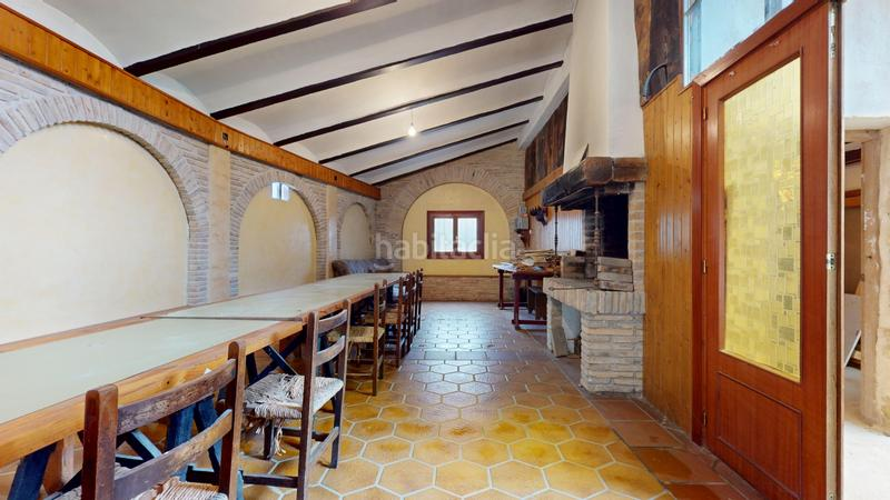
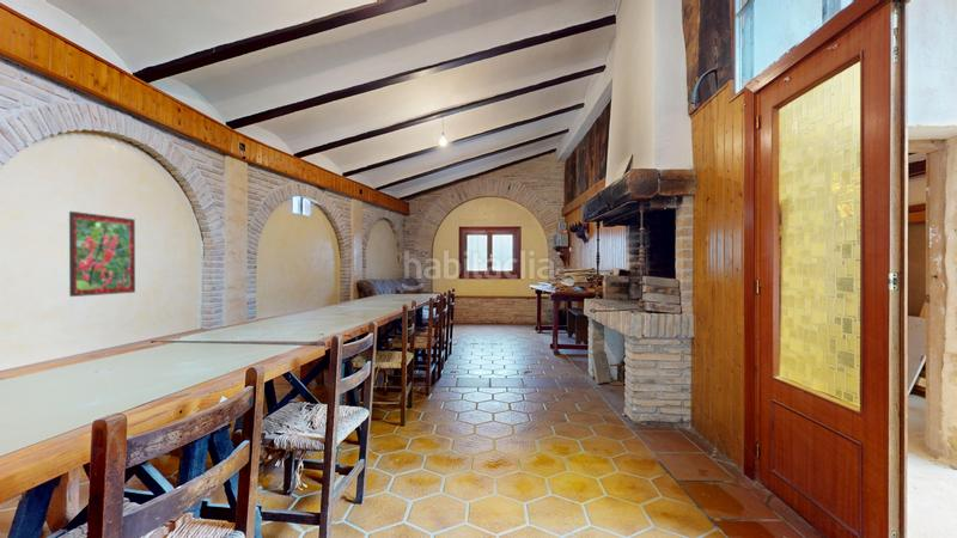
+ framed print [68,210,136,298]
